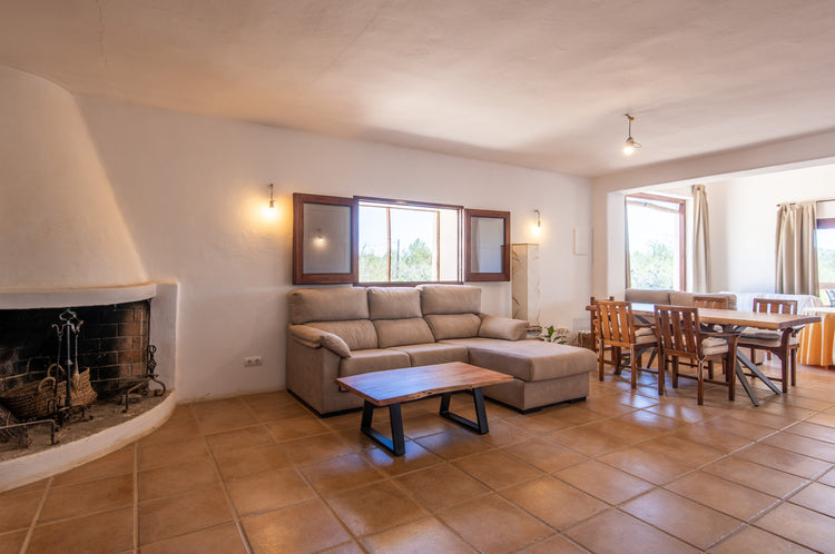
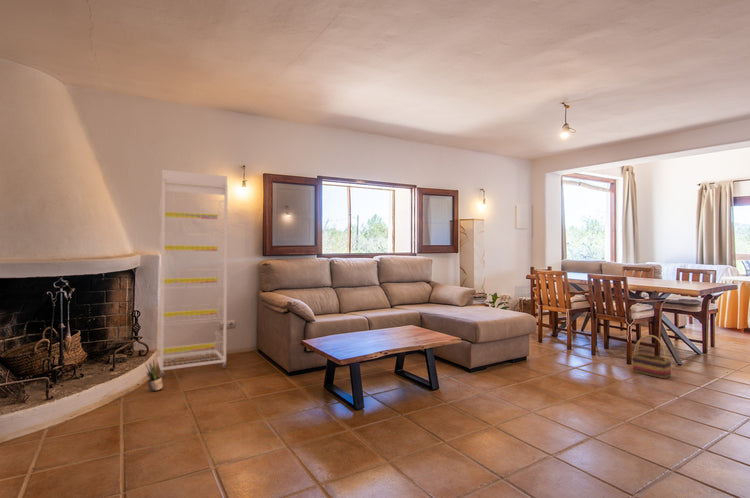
+ potted plant [144,358,164,392]
+ shelving unit [156,169,228,378]
+ basket [631,334,672,380]
